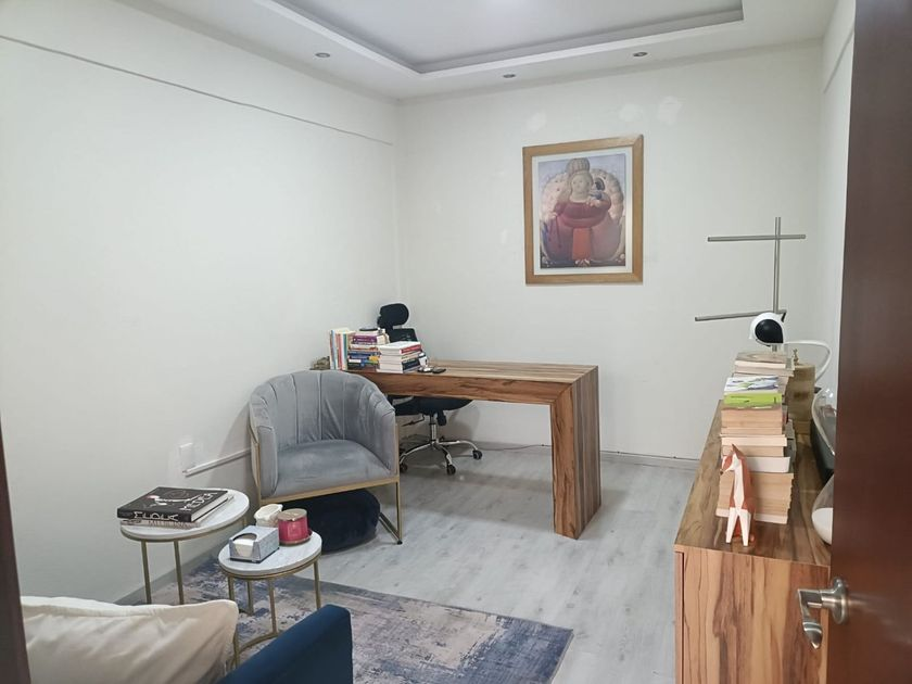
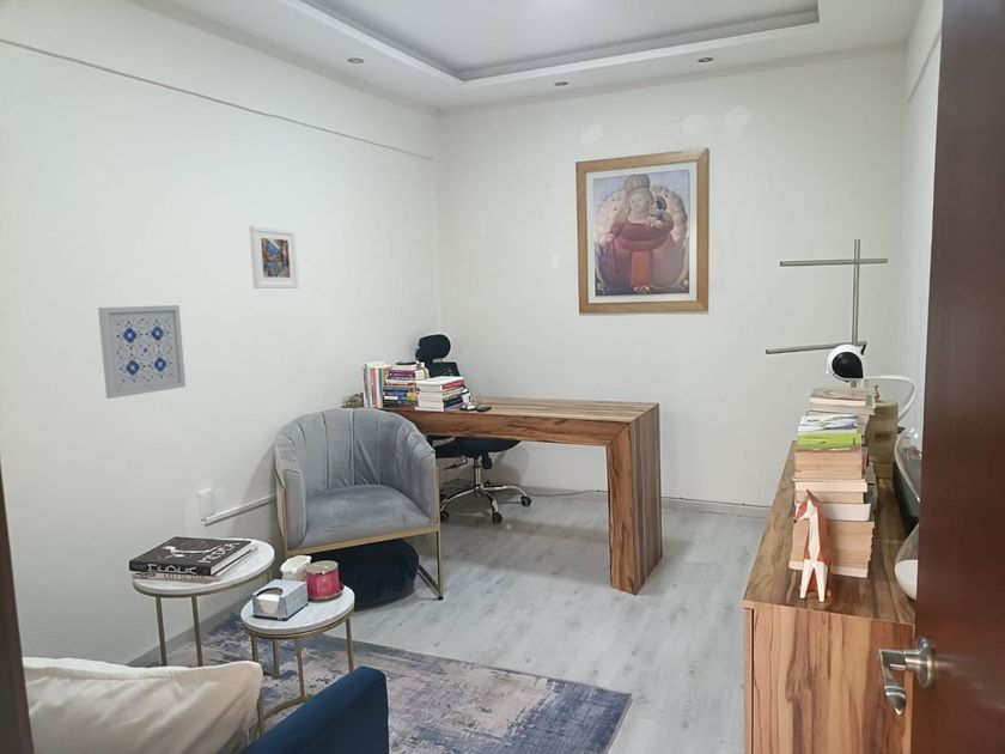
+ wall art [97,304,187,400]
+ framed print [249,225,300,290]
